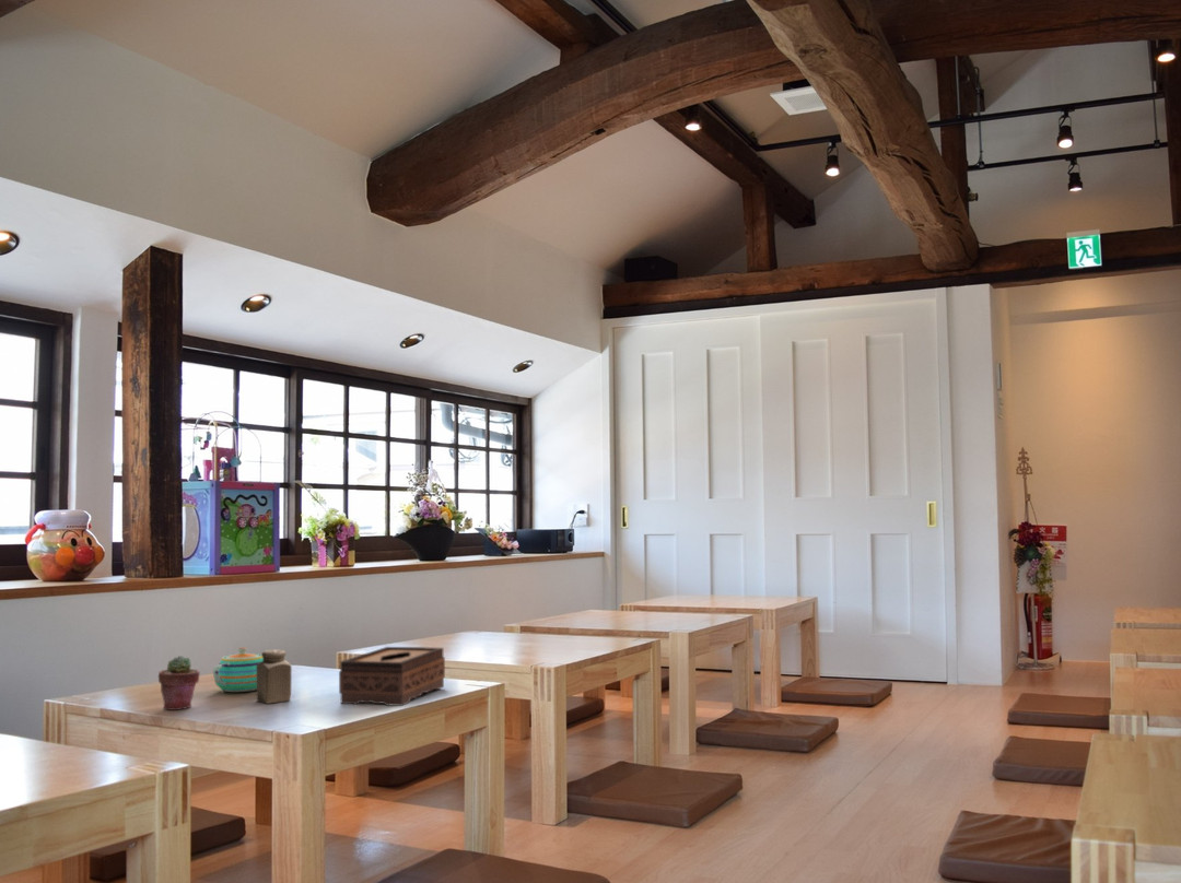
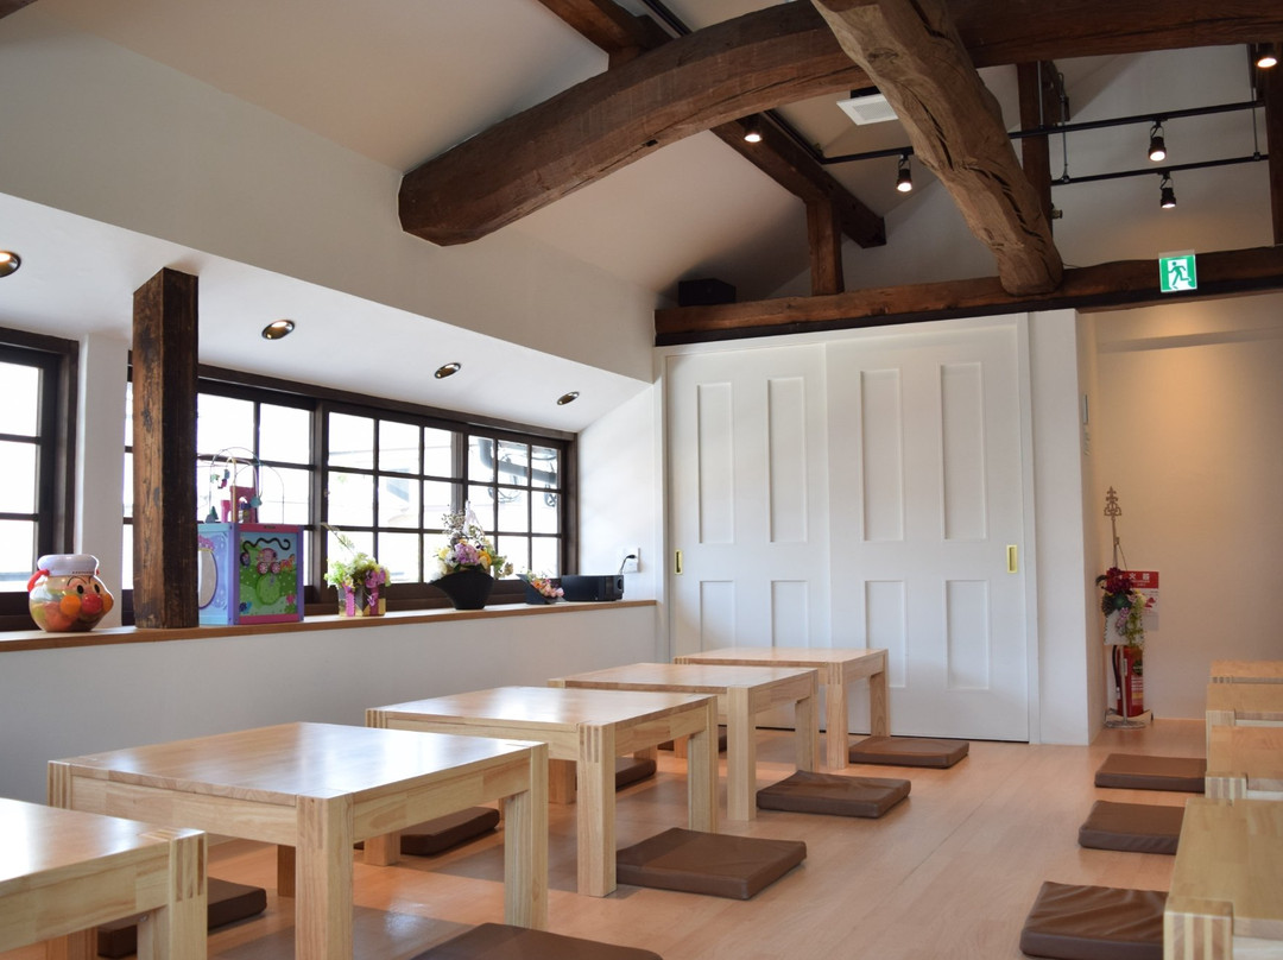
- teapot [212,647,264,693]
- tissue box [338,646,446,707]
- potted succulent [157,655,201,711]
- salt shaker [256,648,292,705]
